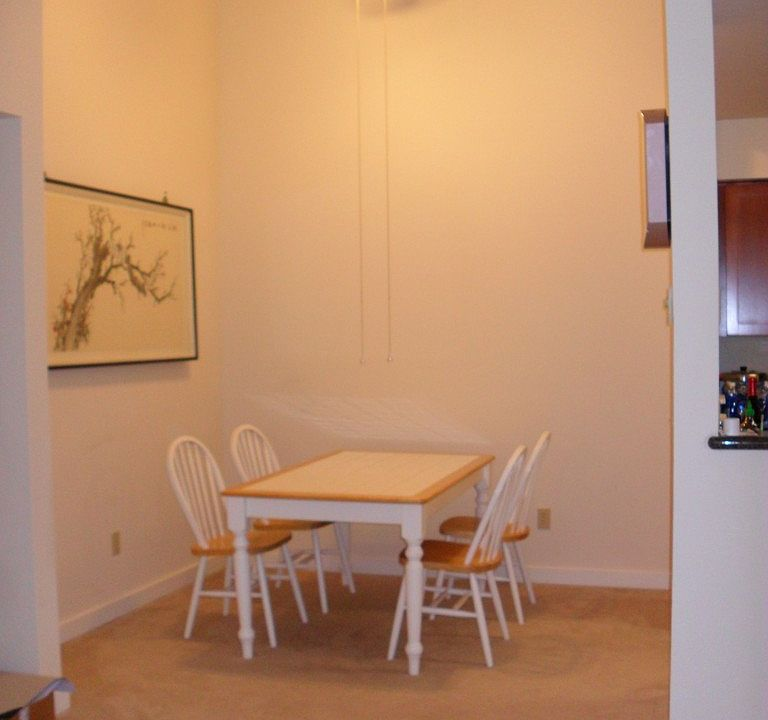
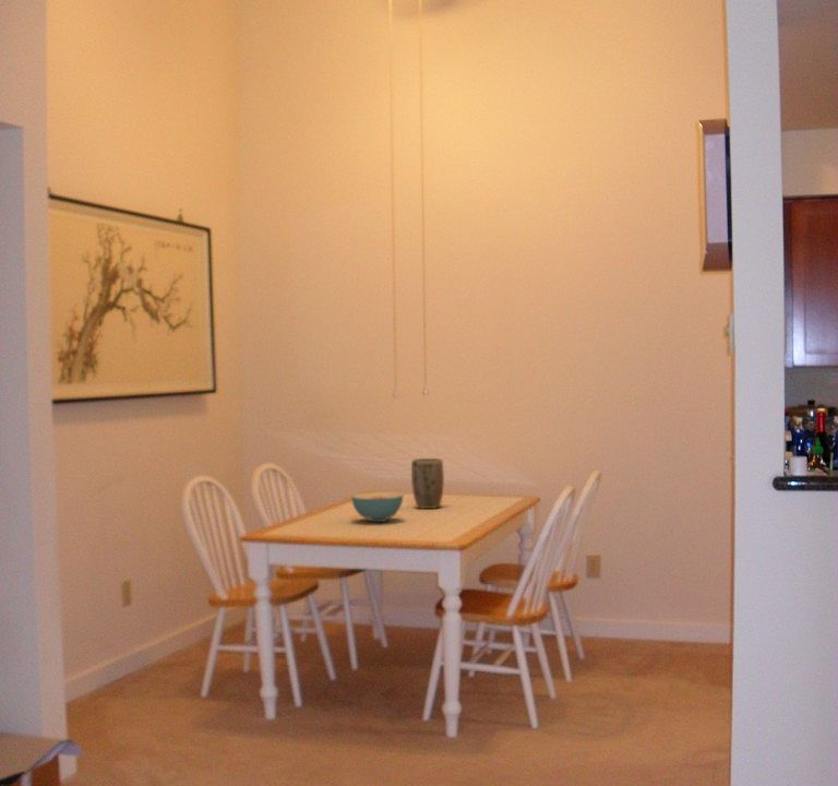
+ plant pot [410,457,445,510]
+ cereal bowl [350,491,405,523]
